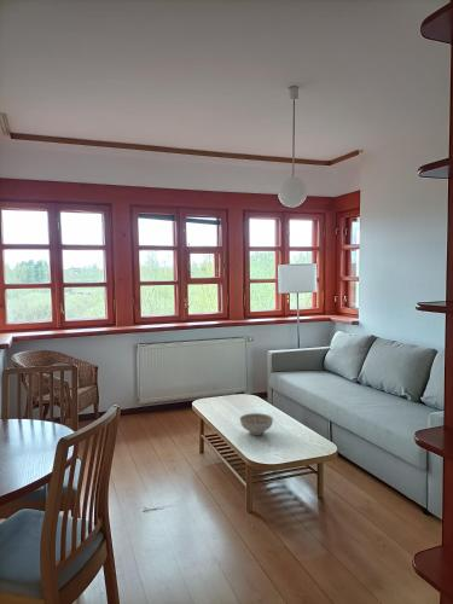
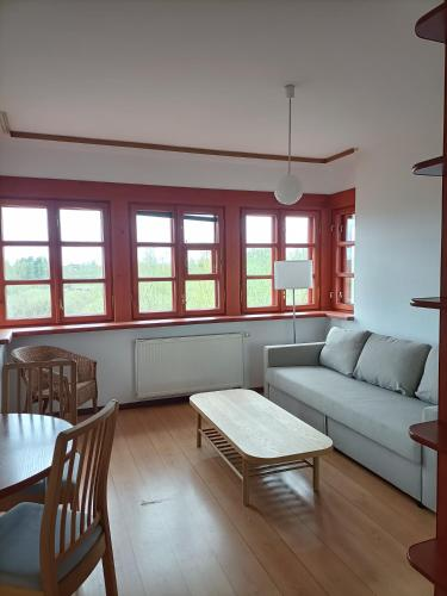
- decorative bowl [239,412,274,436]
